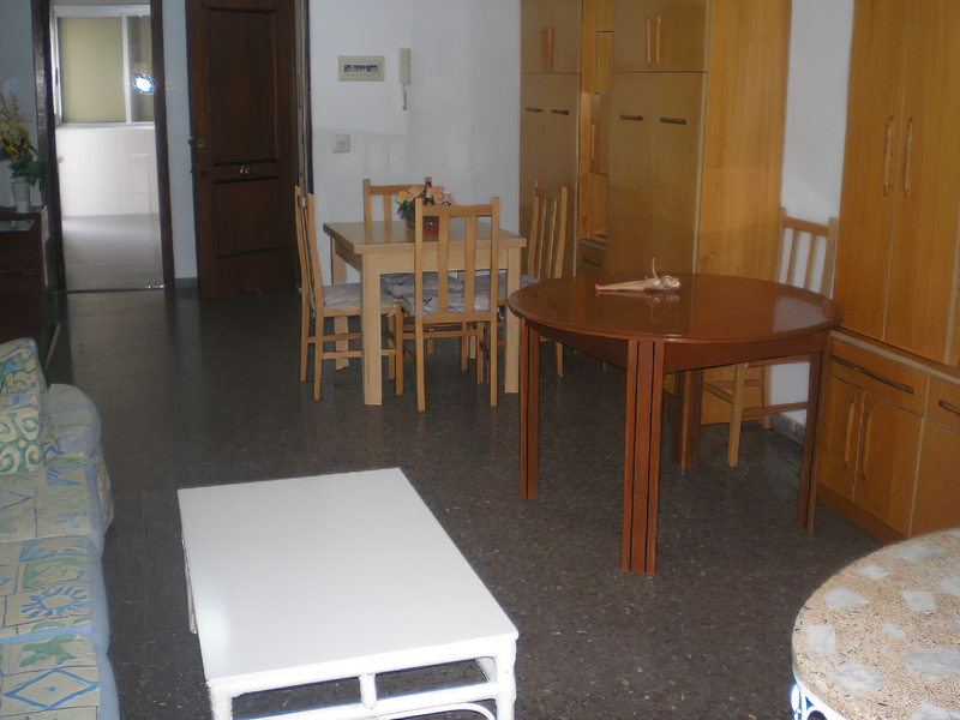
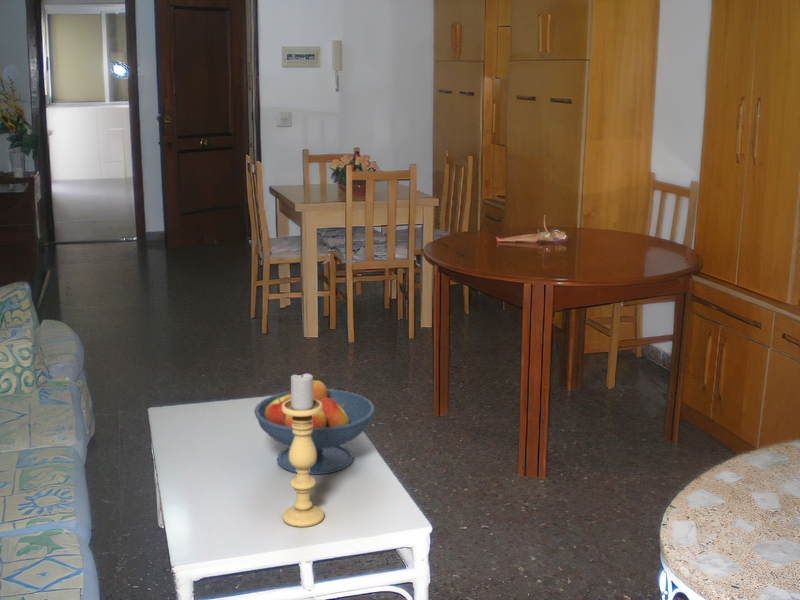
+ fruit bowl [253,379,376,476]
+ candle holder [282,371,325,528]
